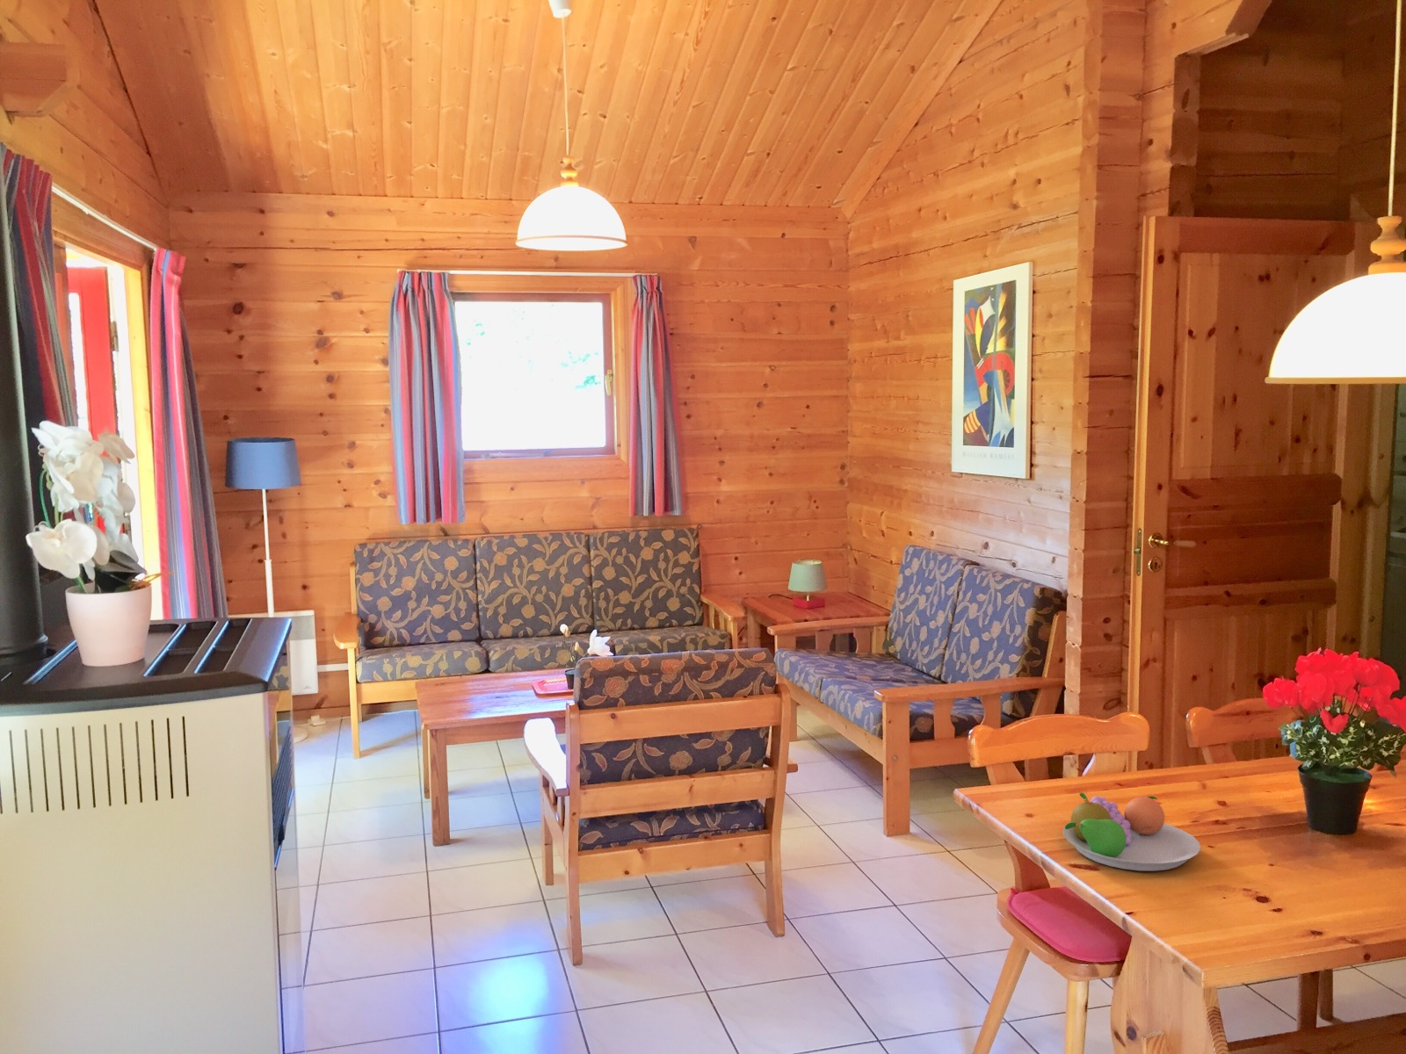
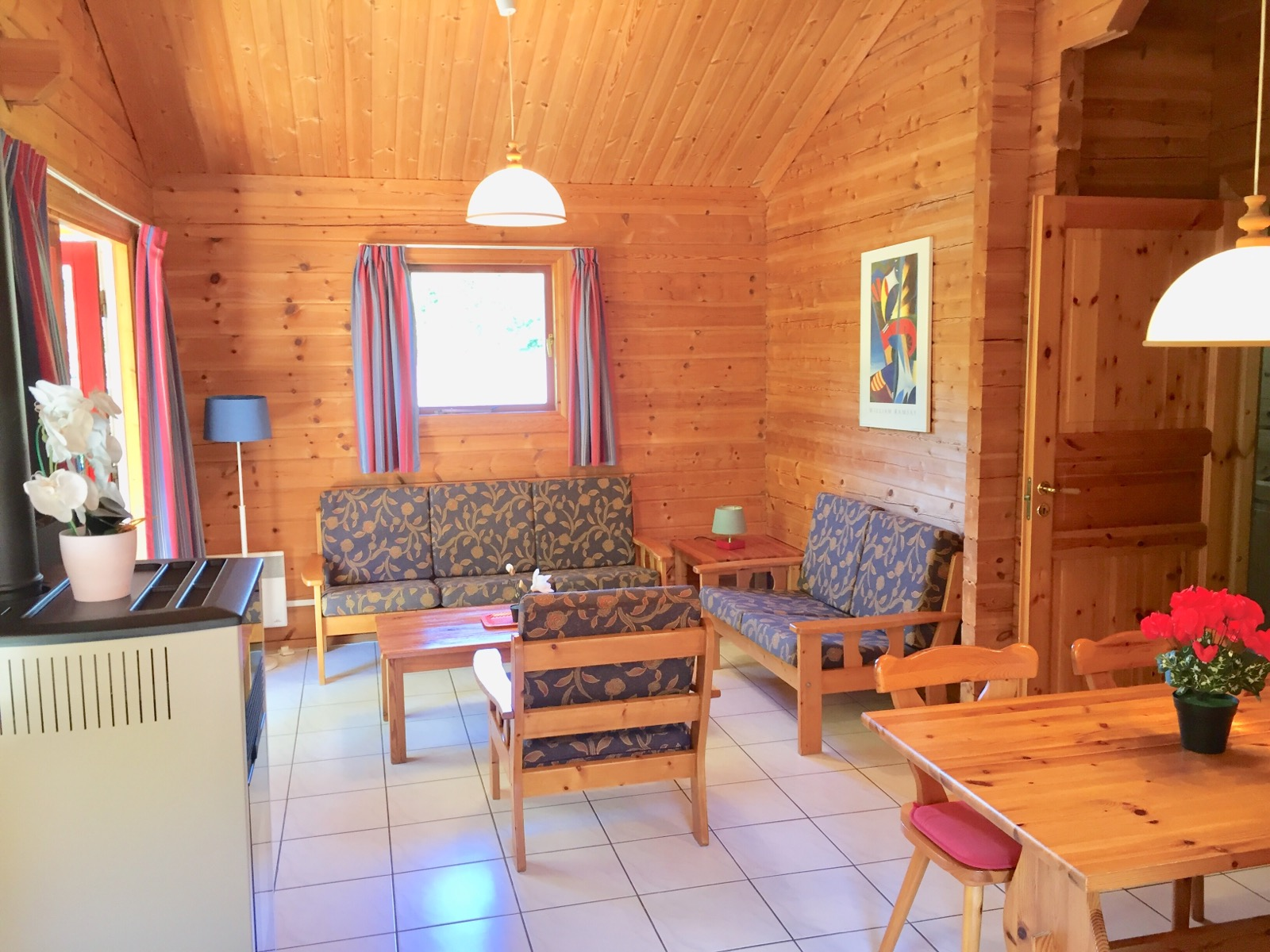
- fruit bowl [1063,792,1201,872]
